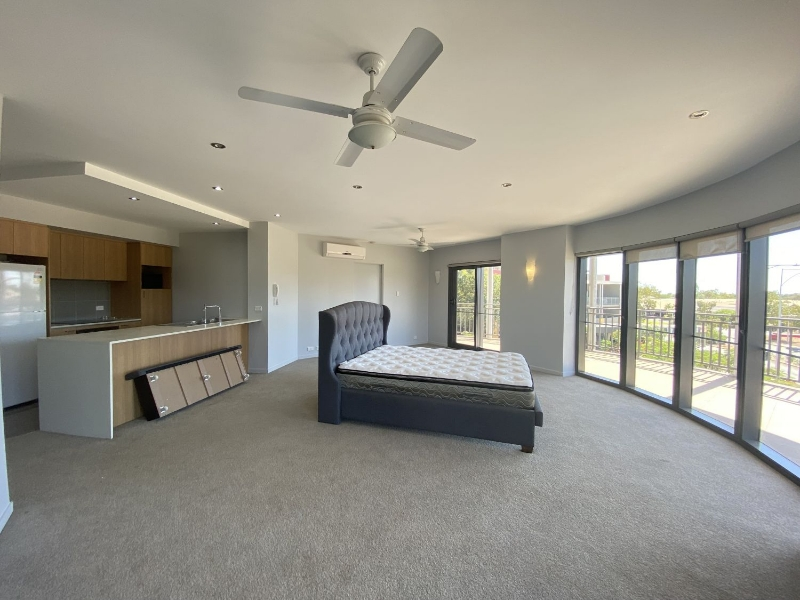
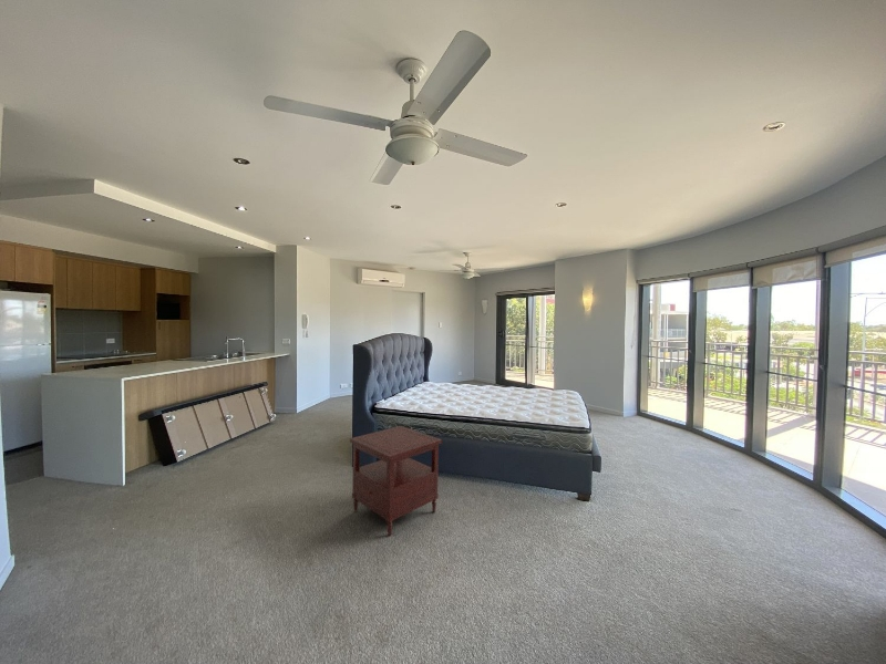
+ side table [349,425,443,537]
